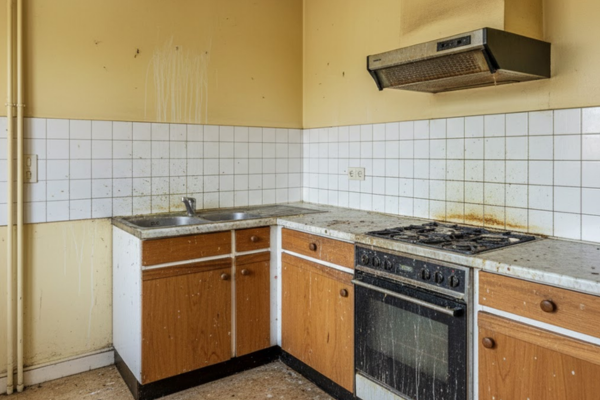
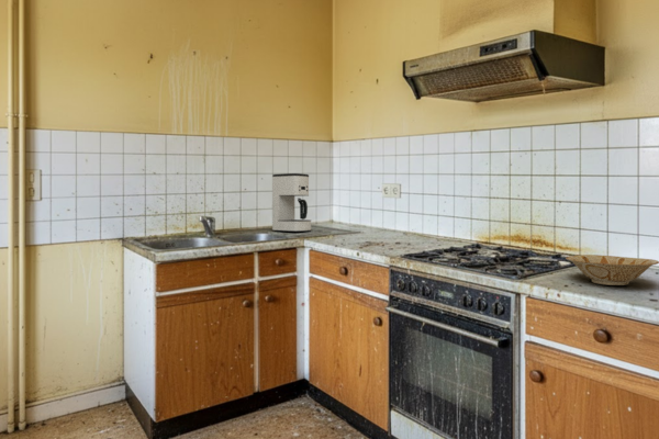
+ coffee maker [271,172,312,233]
+ bowl [565,254,659,286]
